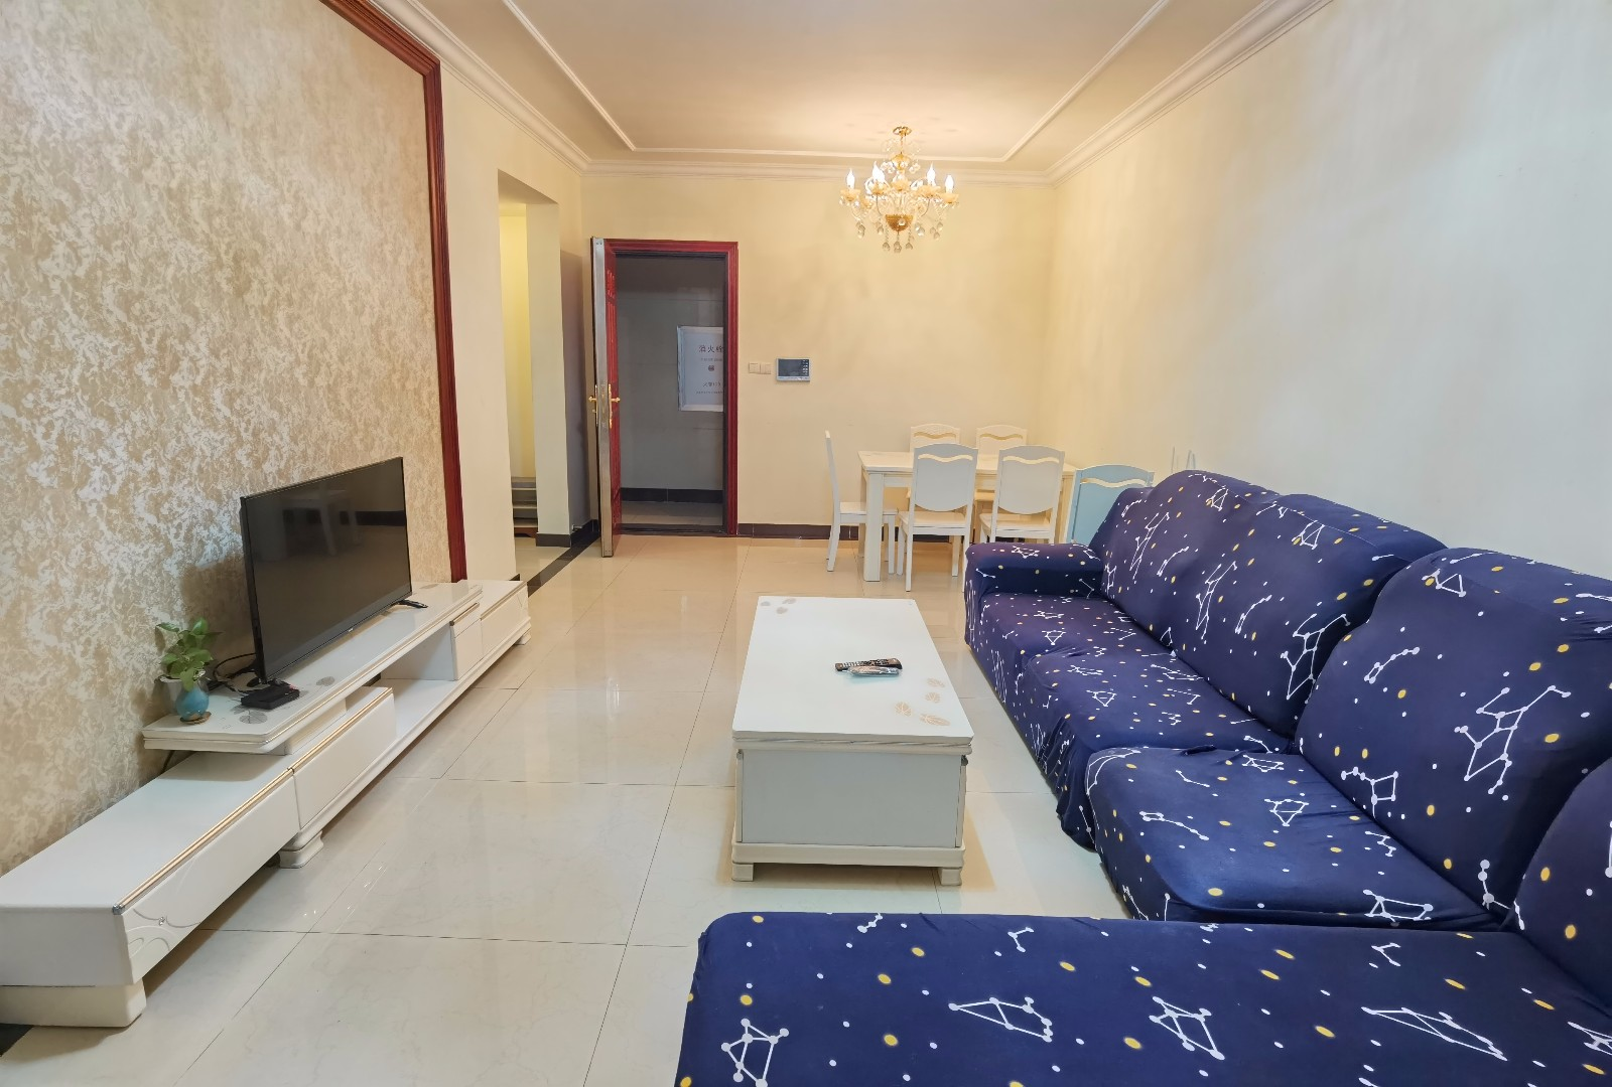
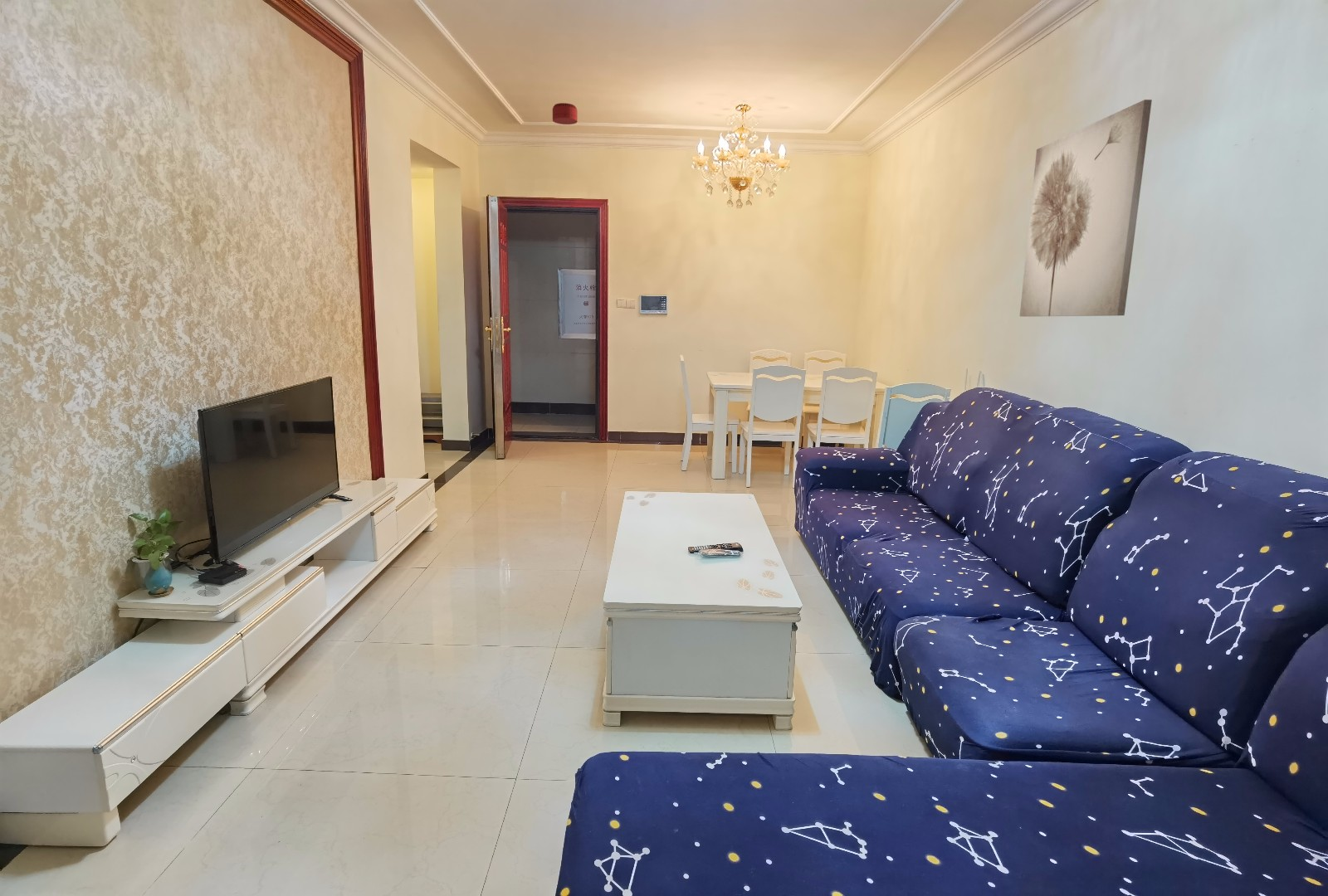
+ smoke detector [552,102,579,125]
+ wall art [1019,99,1153,317]
